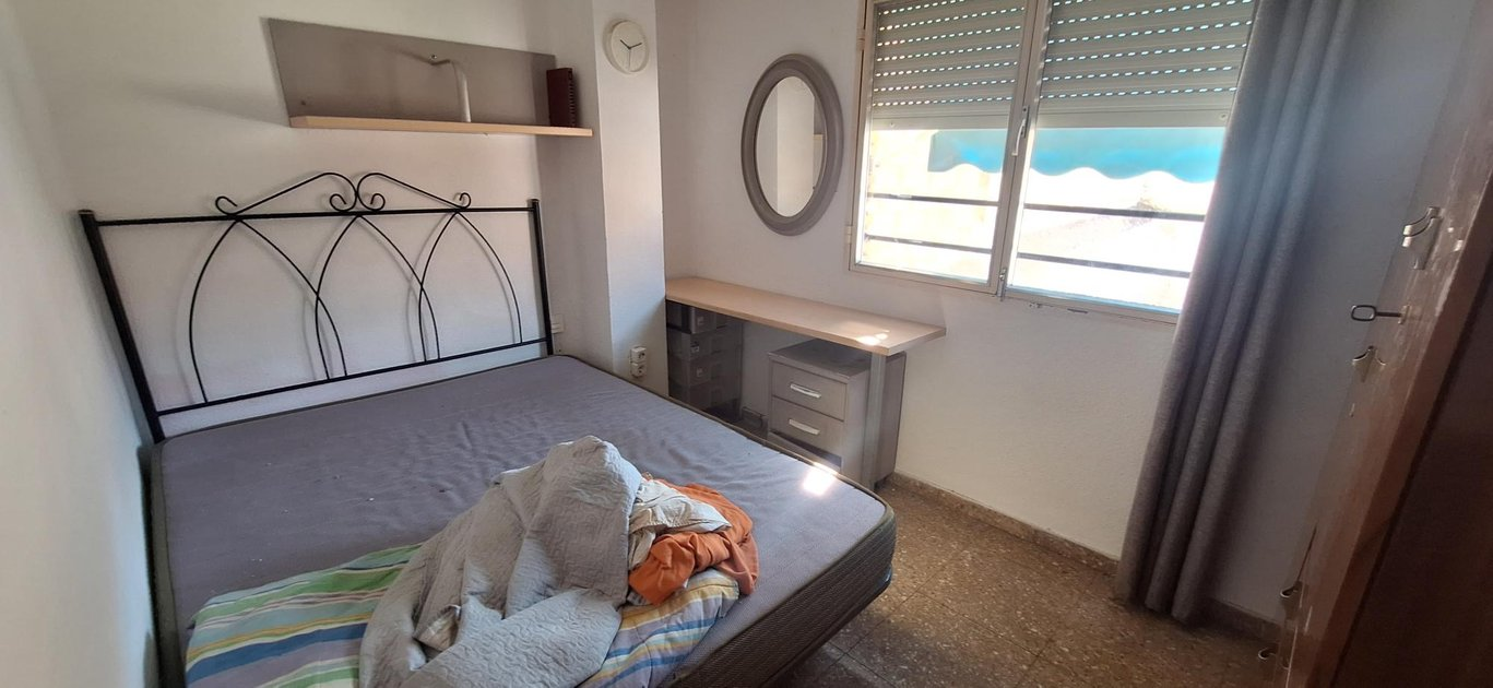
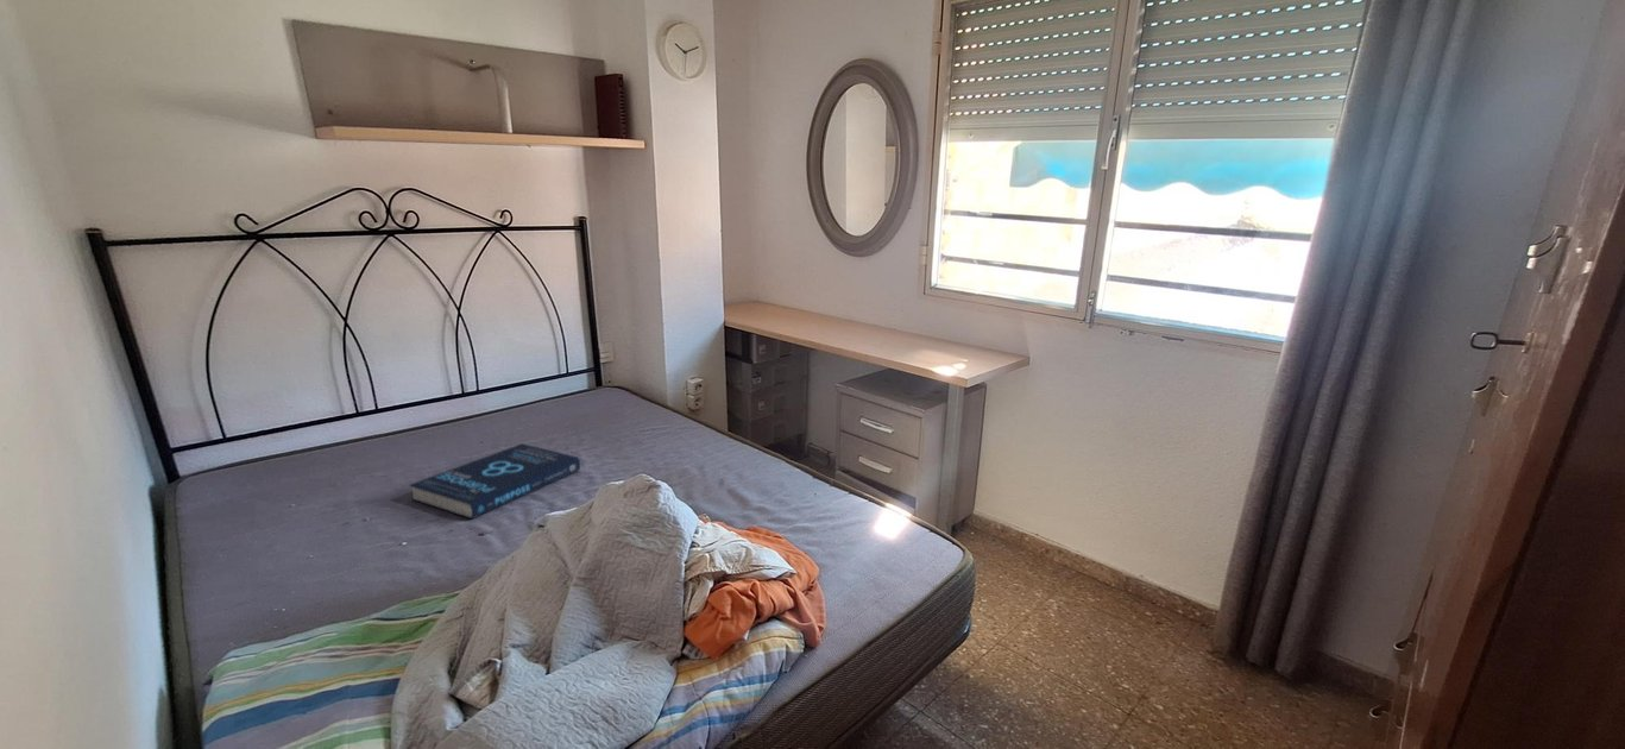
+ book [409,442,581,521]
